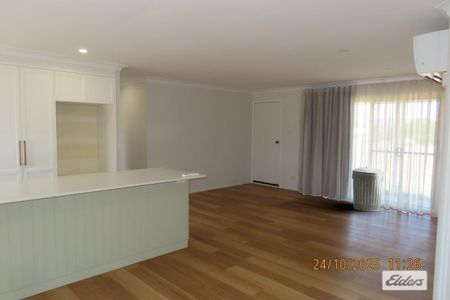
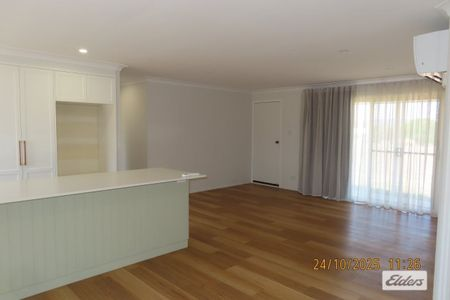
- trash can [351,165,386,212]
